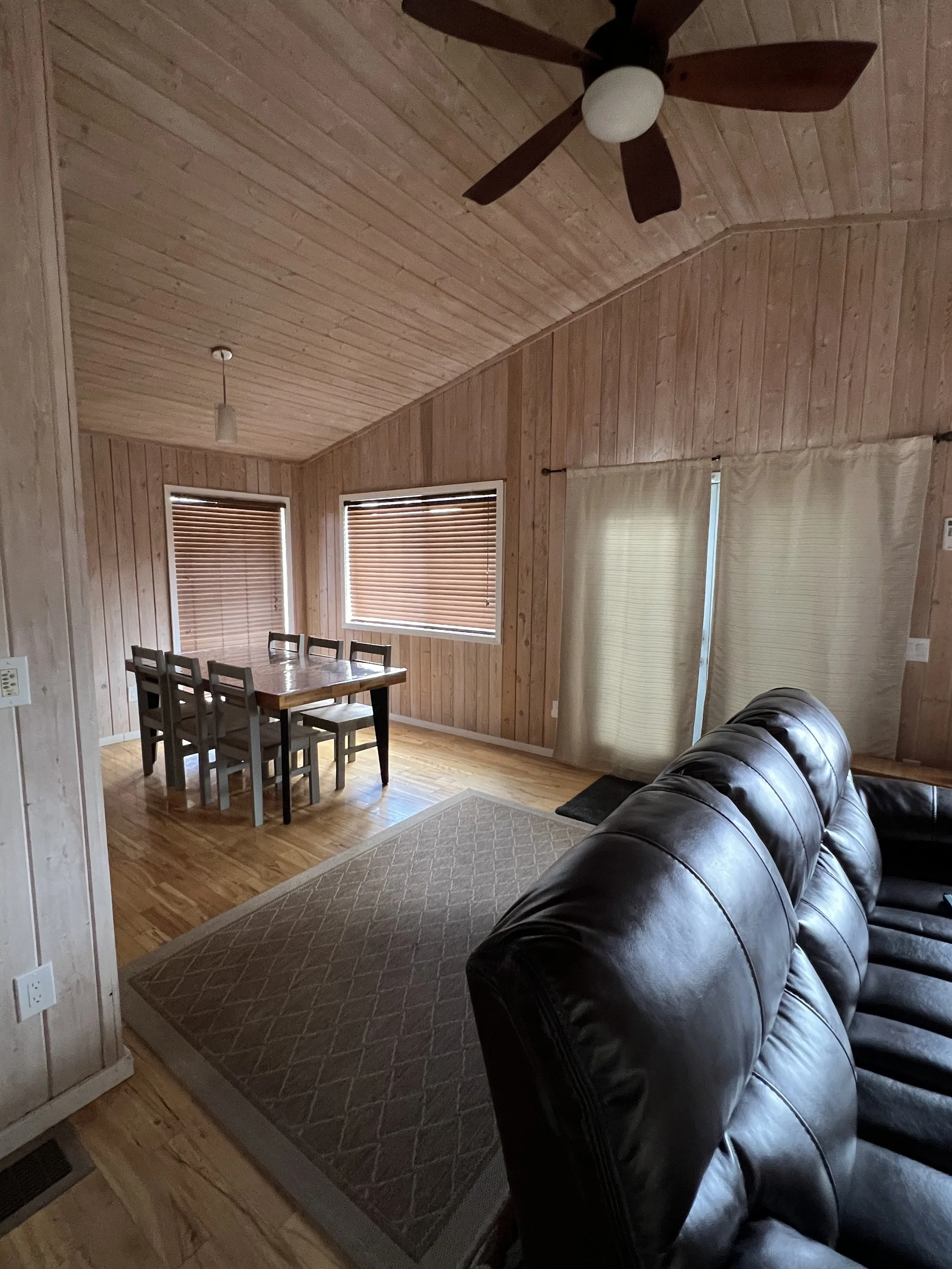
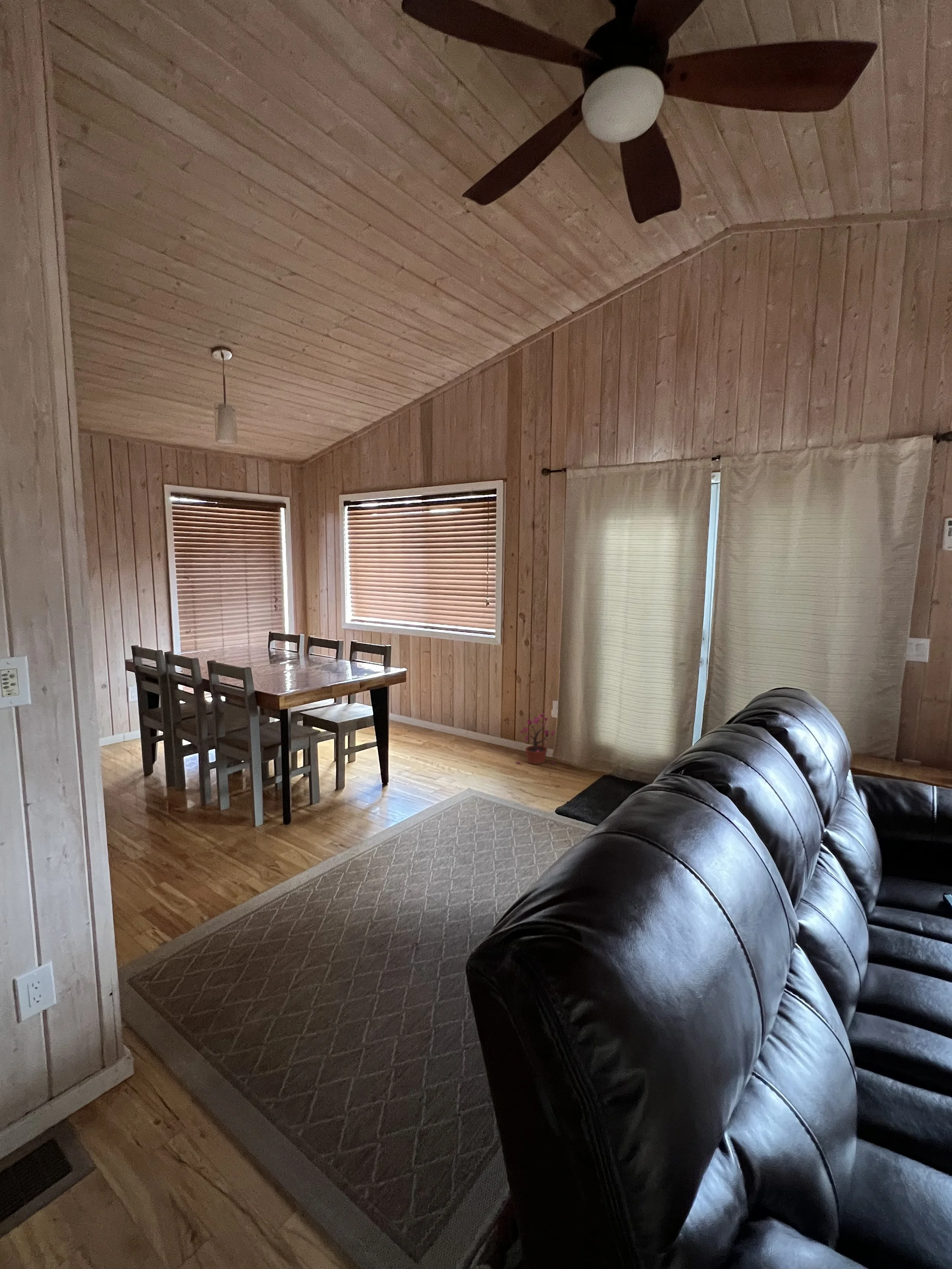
+ potted plant [516,713,555,765]
